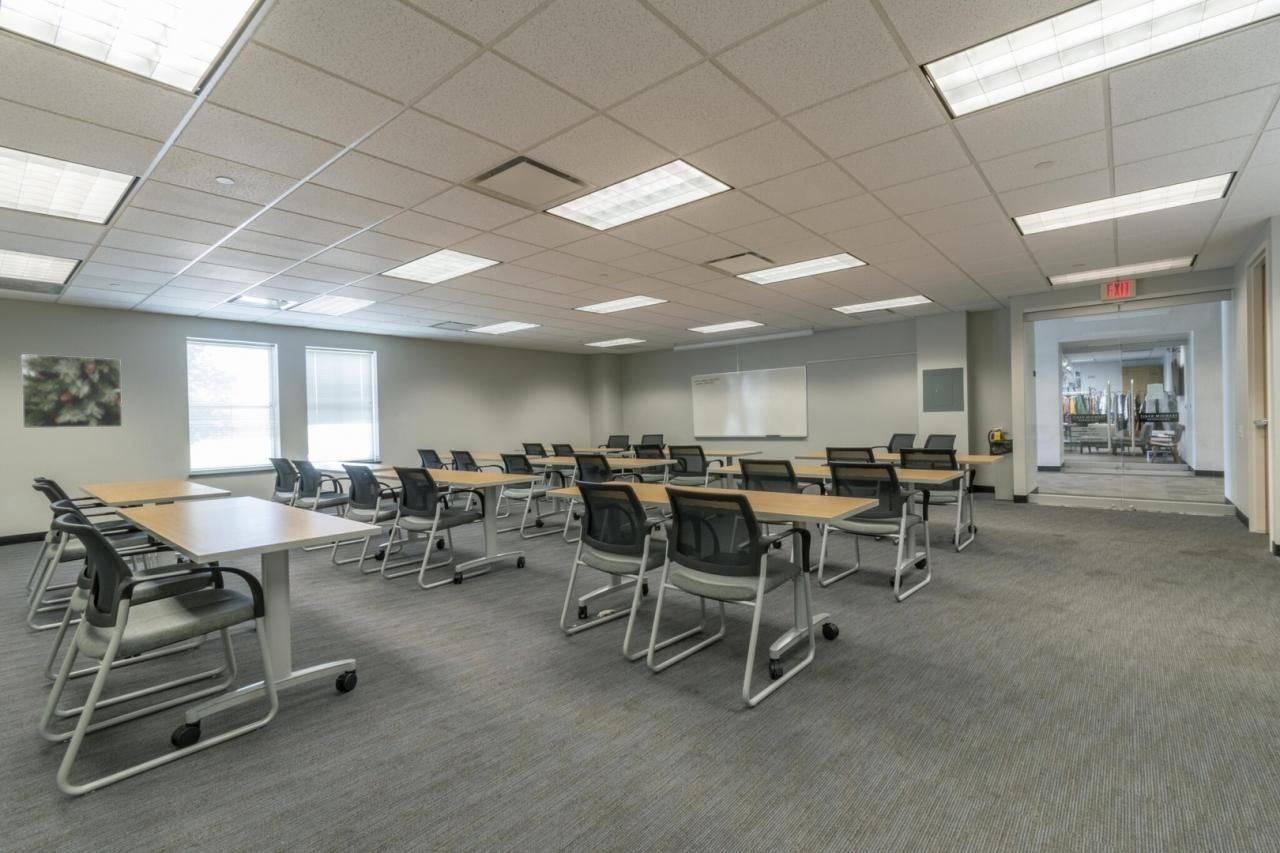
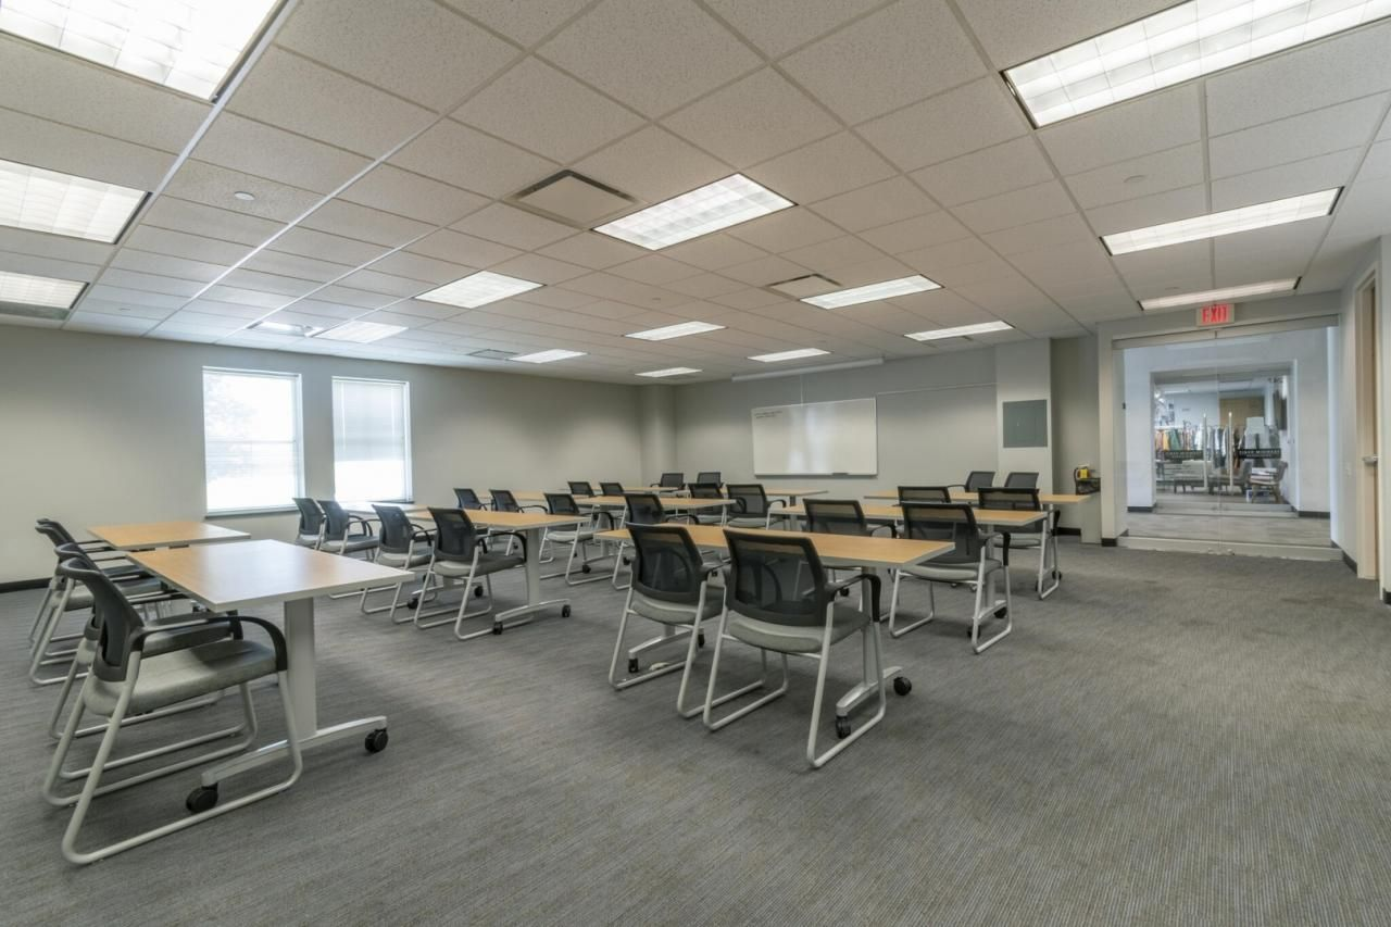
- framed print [20,353,123,429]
